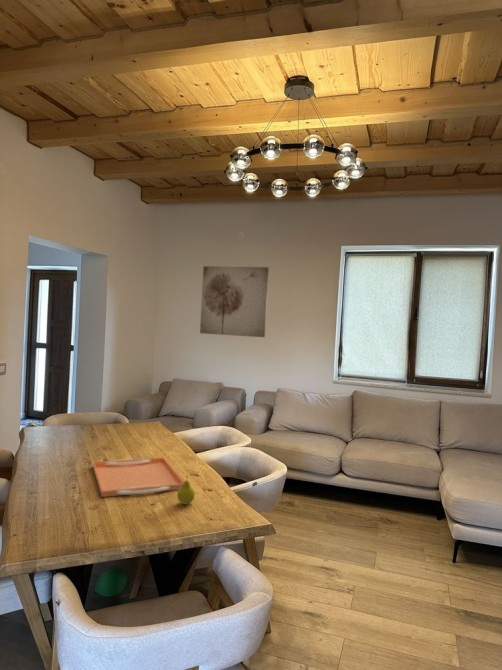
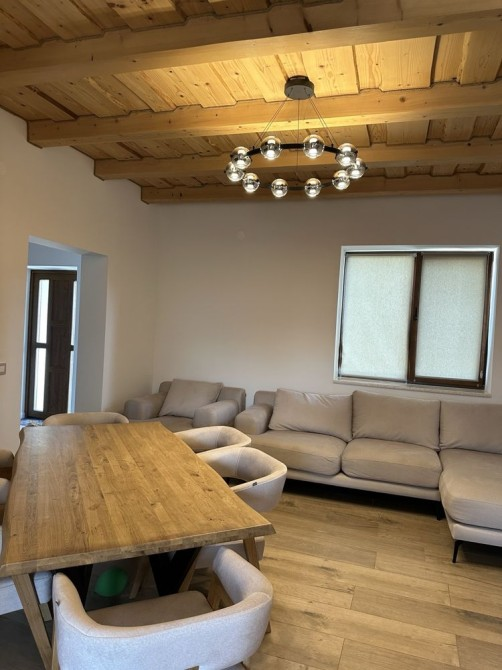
- serving tray [92,456,184,498]
- fruit [176,474,196,506]
- wall art [199,265,270,338]
